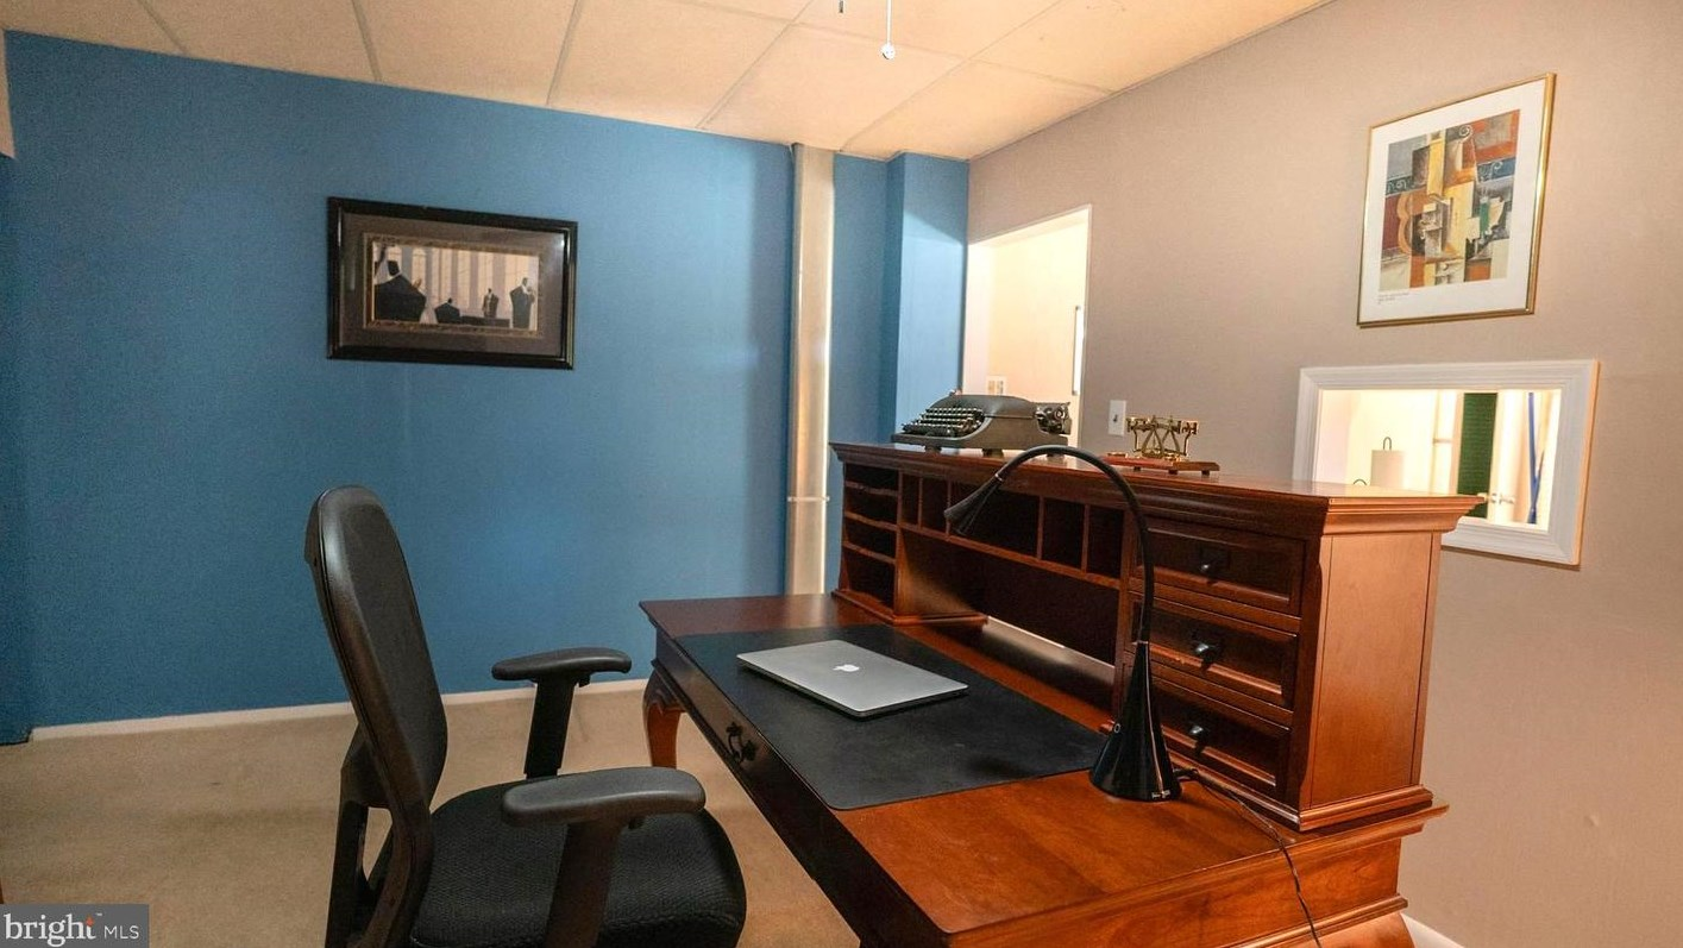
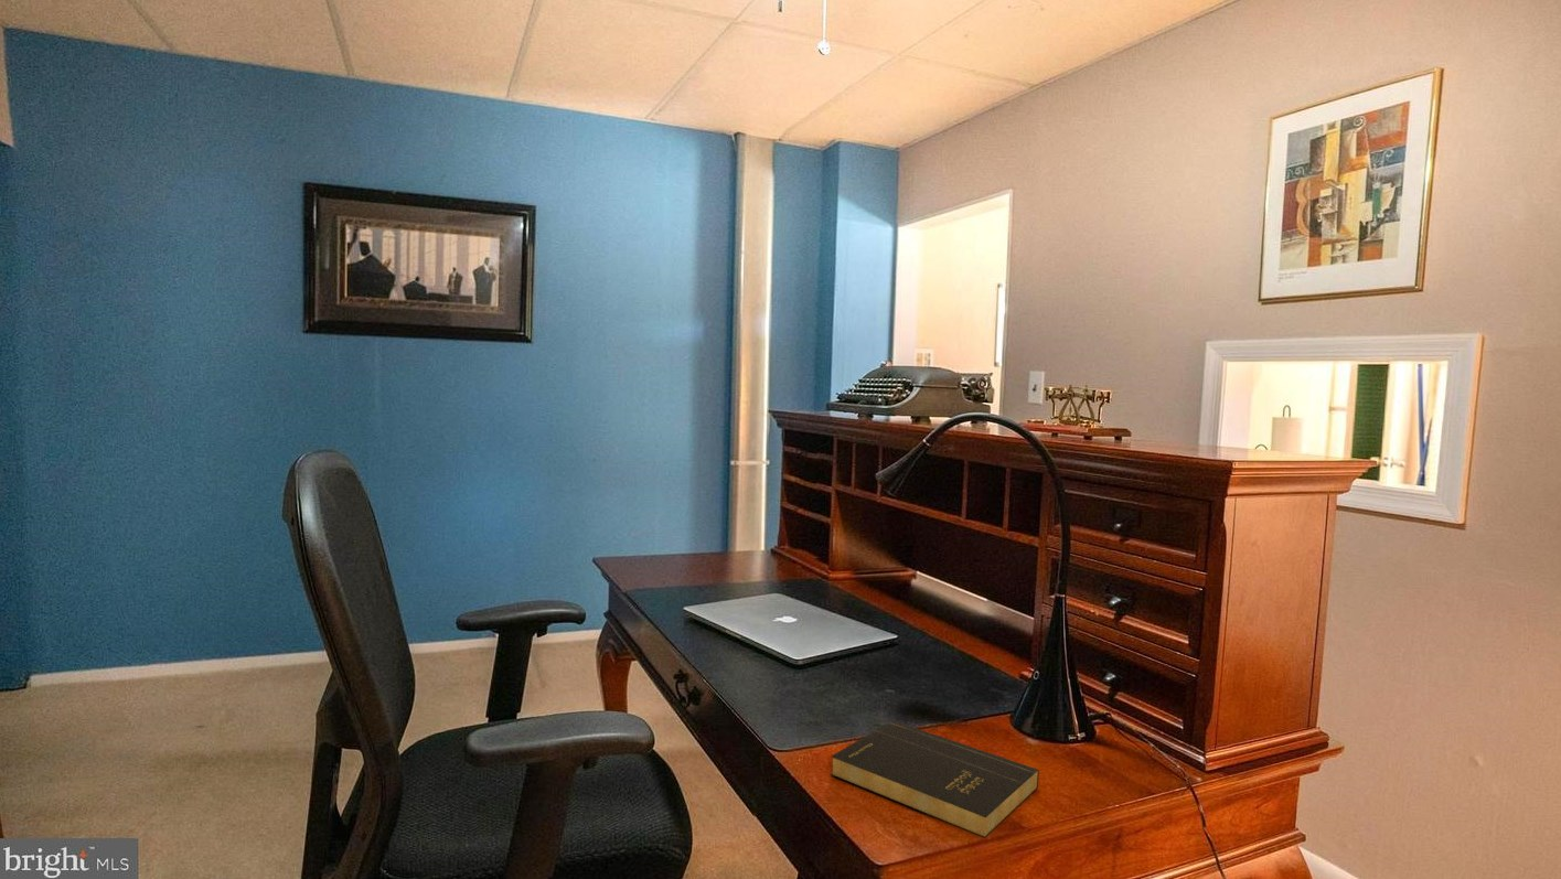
+ book [830,720,1040,839]
